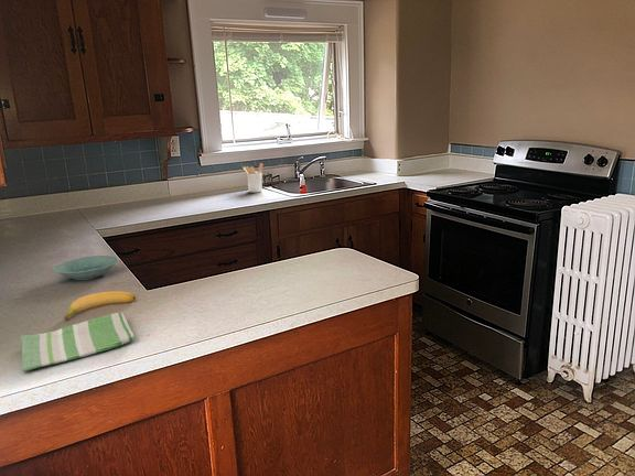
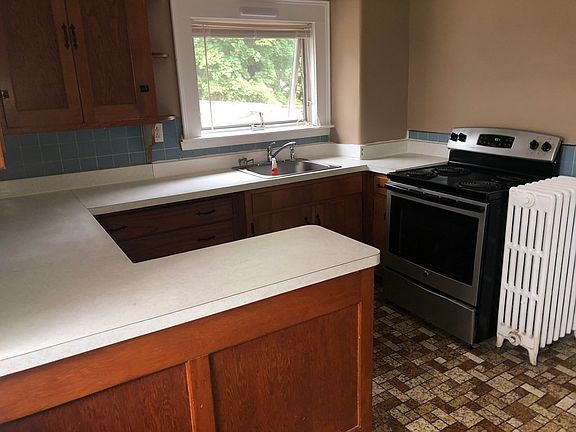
- bowl [52,255,120,281]
- banana [63,290,137,321]
- dish towel [19,312,137,372]
- utensil holder [243,162,265,194]
